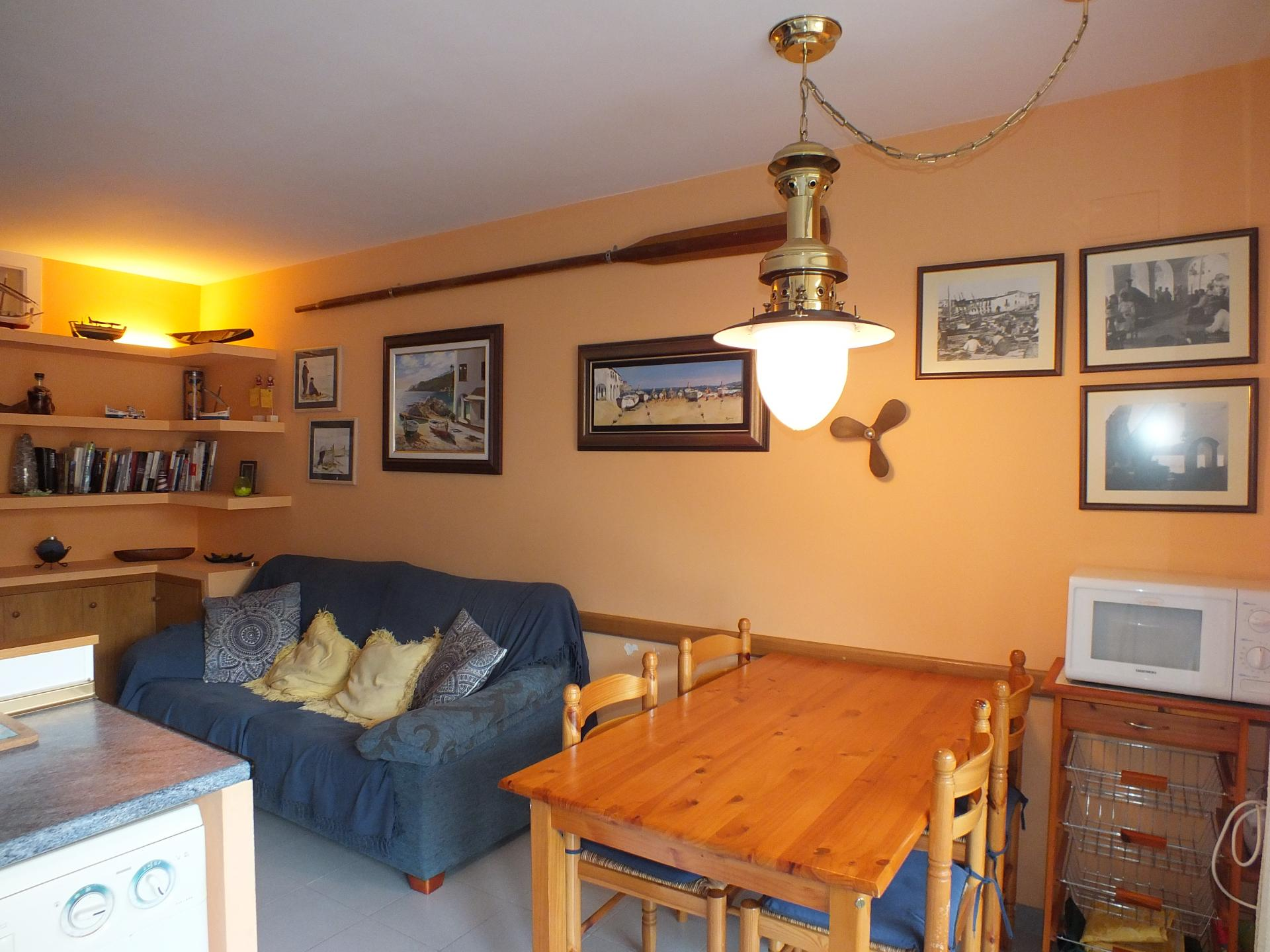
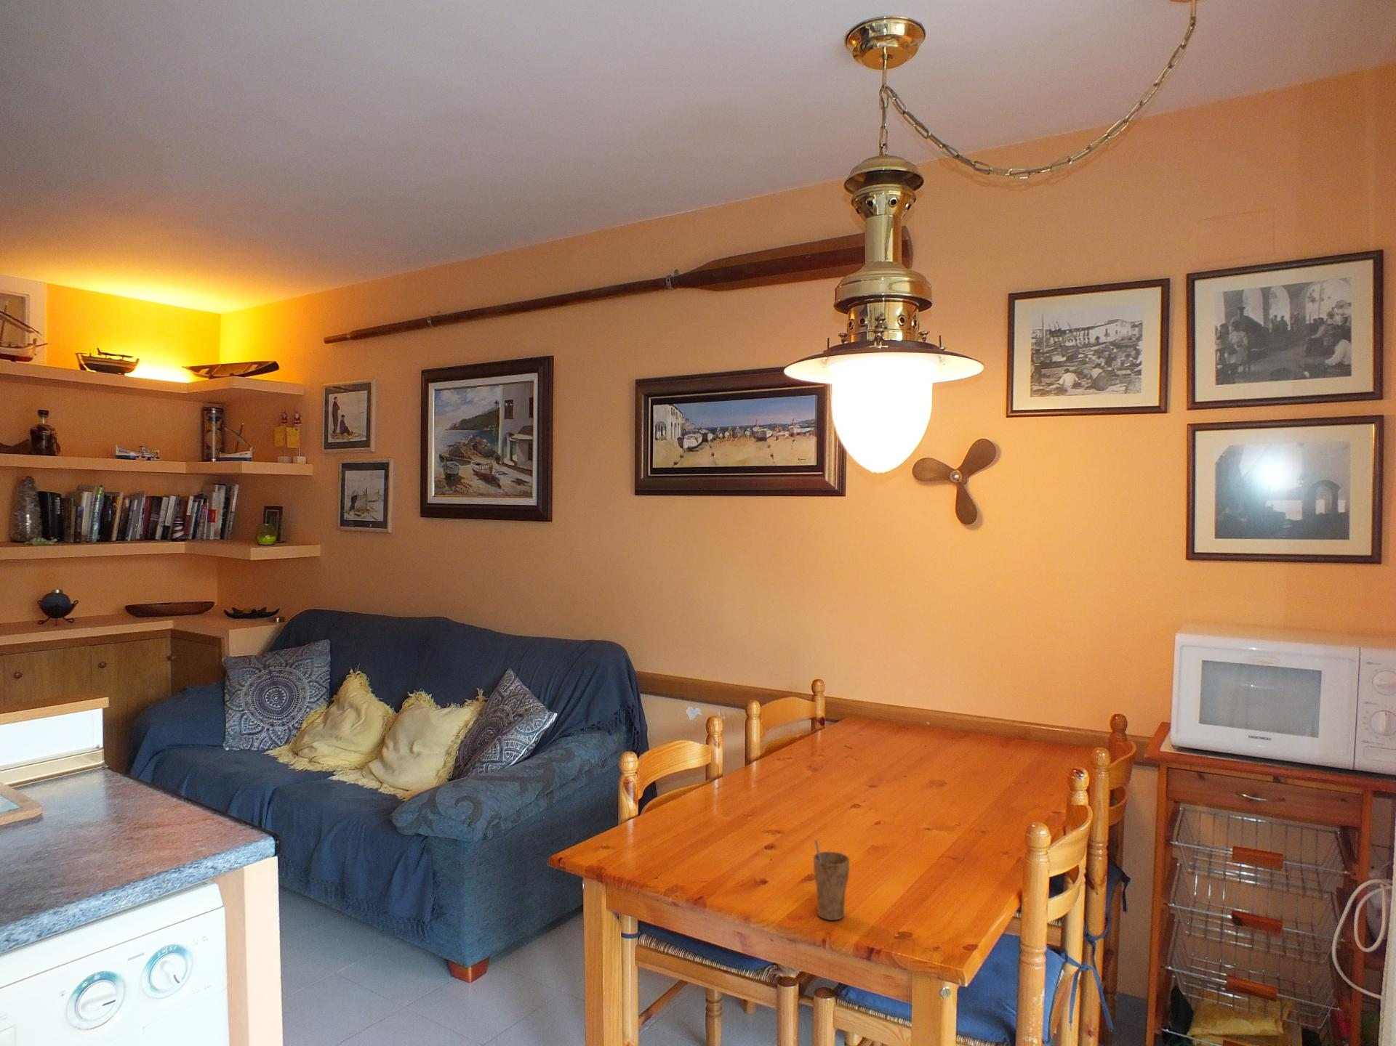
+ cup [813,839,850,921]
